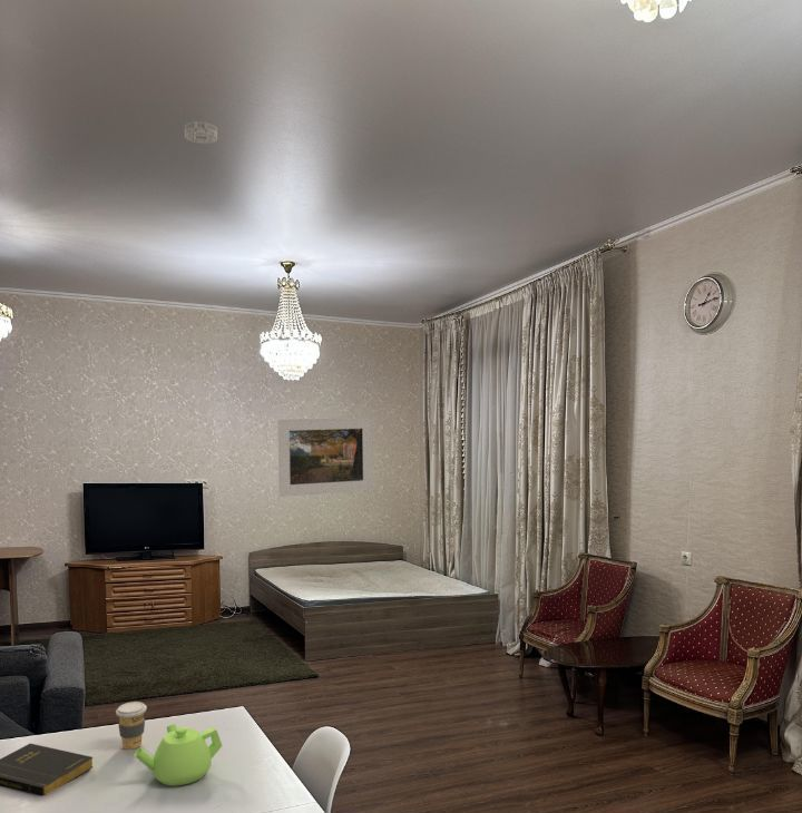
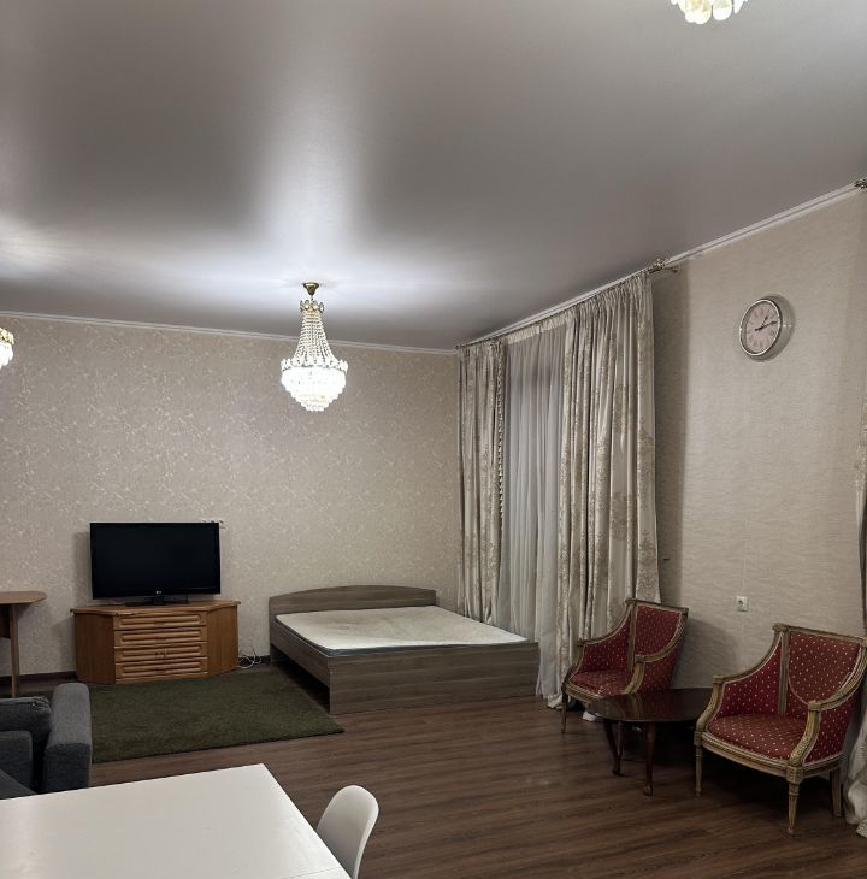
- book [0,743,95,796]
- coffee cup [115,701,148,751]
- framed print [277,417,374,498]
- smoke detector [184,120,218,145]
- teapot [133,723,224,787]
